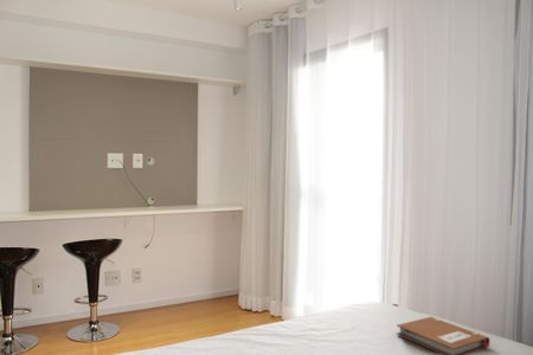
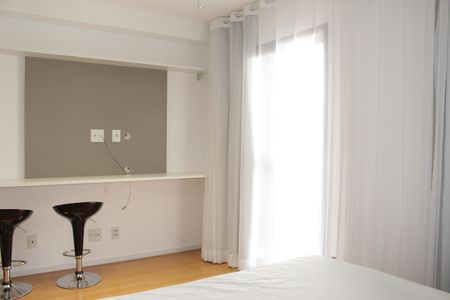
- notebook [396,316,490,355]
